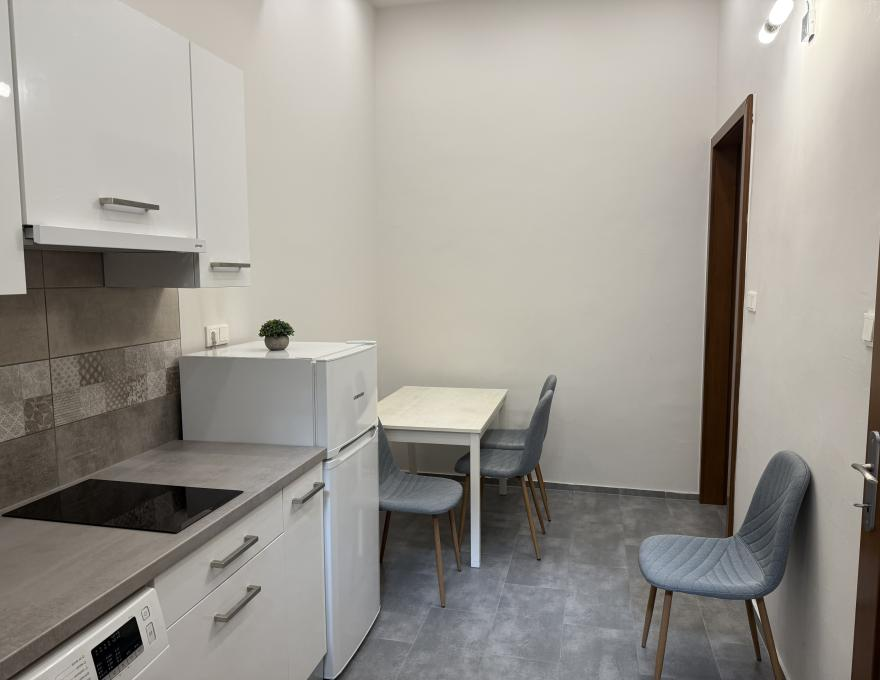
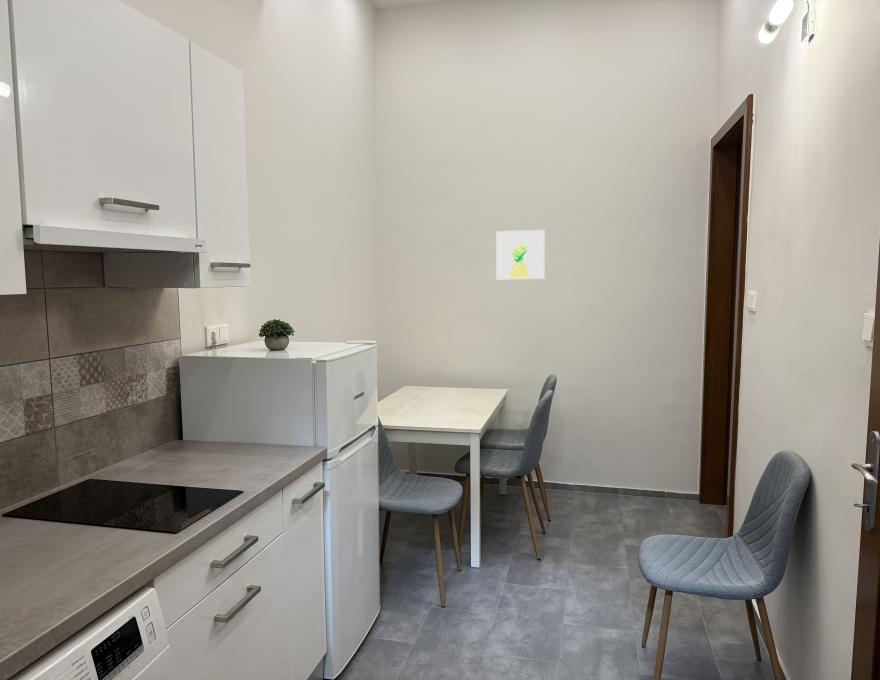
+ wall art [495,229,546,280]
